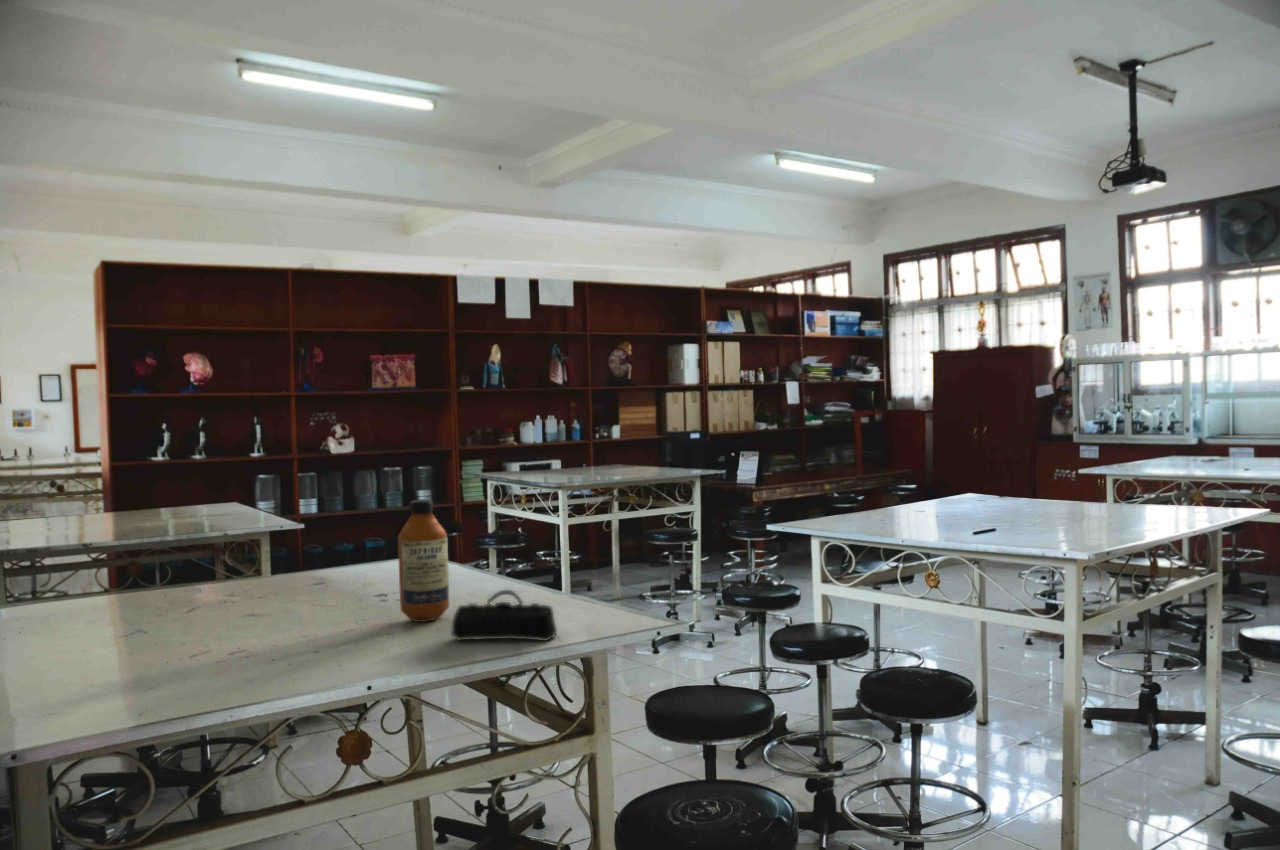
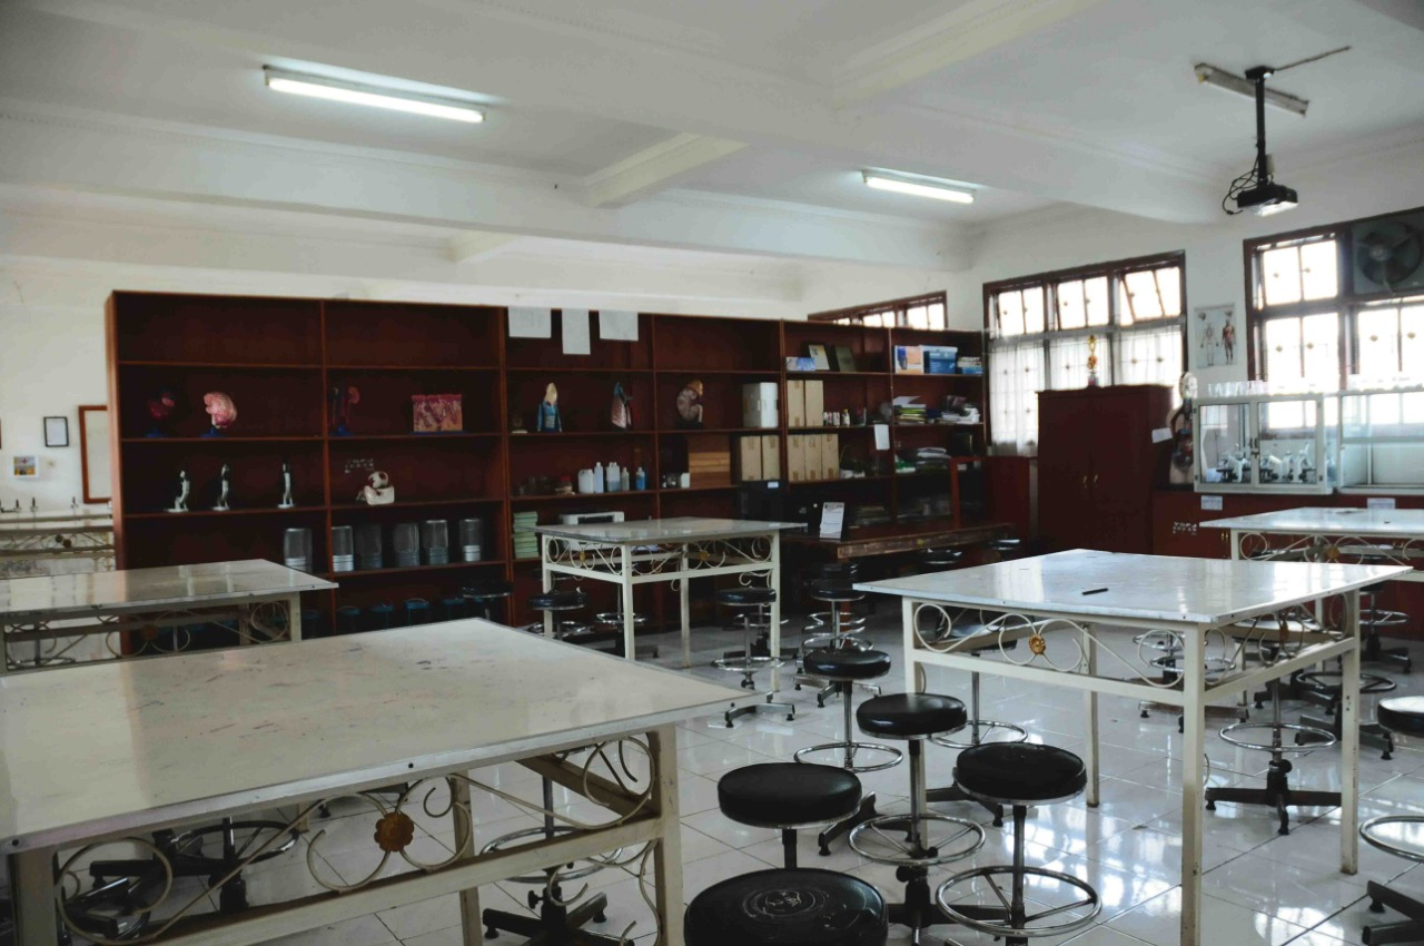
- pencil case [450,589,558,642]
- bottle [397,498,450,623]
